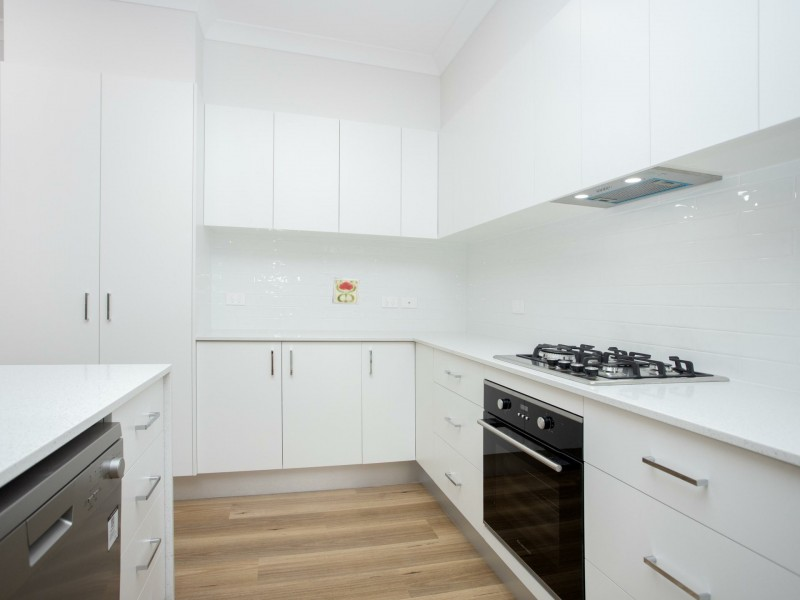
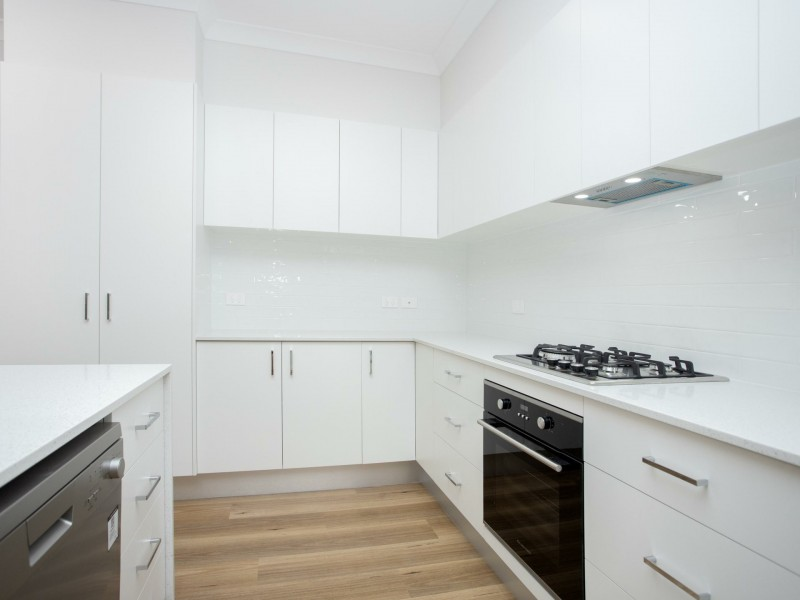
- decorative tile [332,277,360,305]
